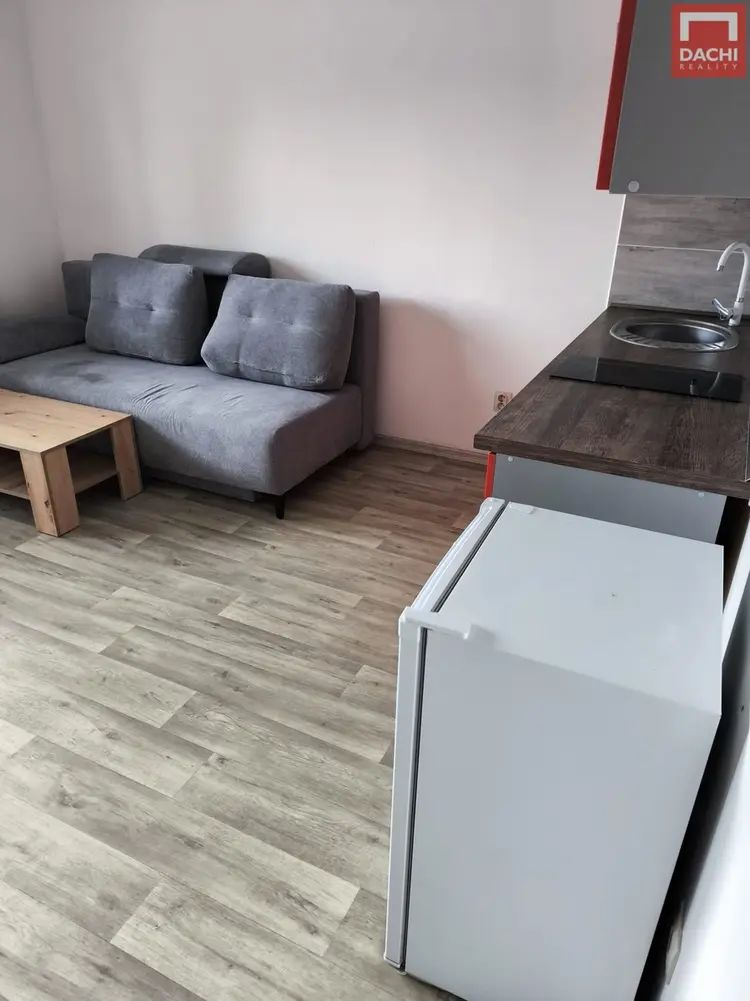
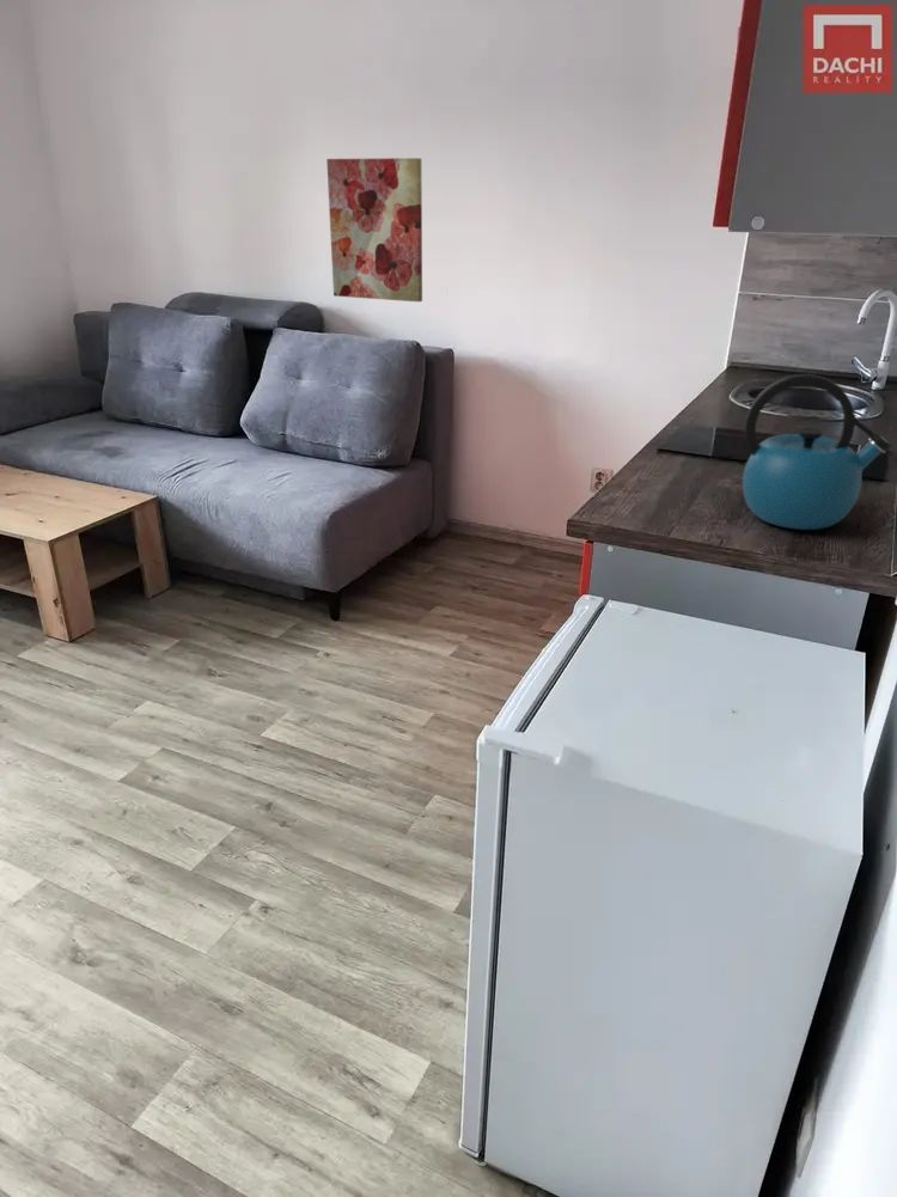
+ wall art [325,157,423,303]
+ kettle [742,373,893,531]
